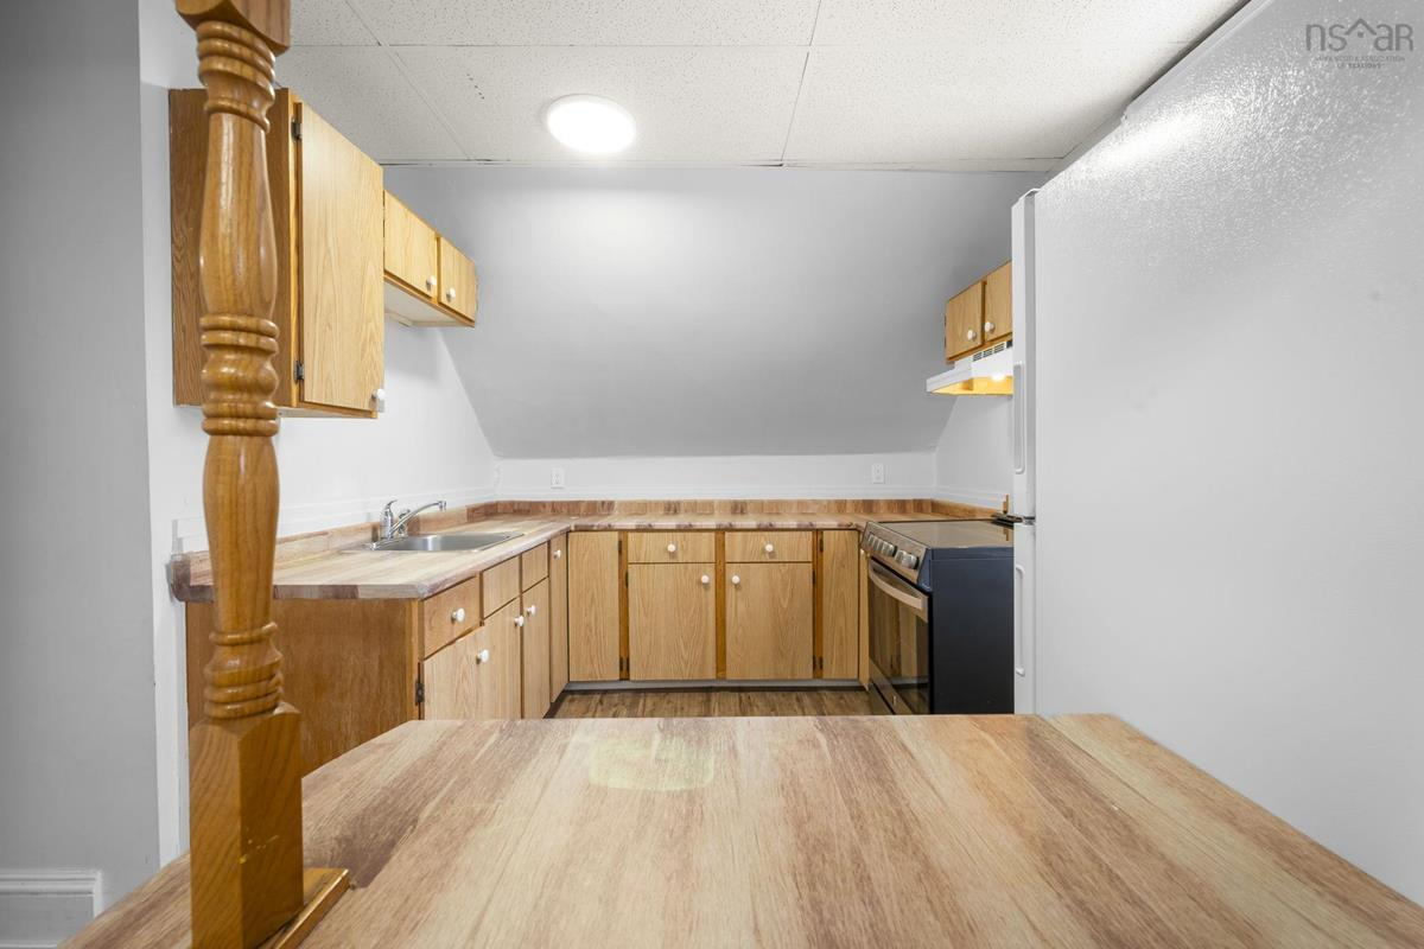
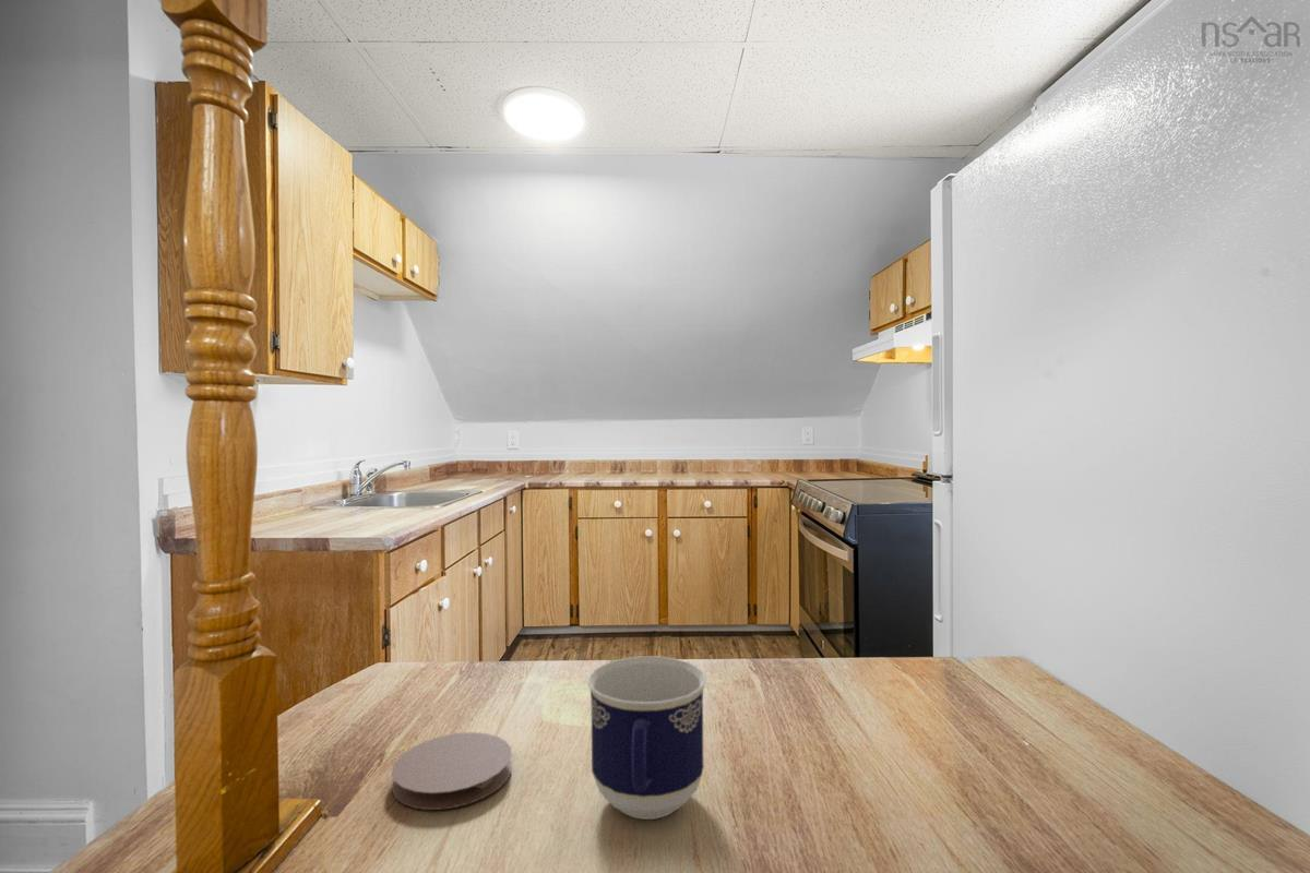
+ cup [586,655,707,821]
+ coaster [391,731,513,811]
